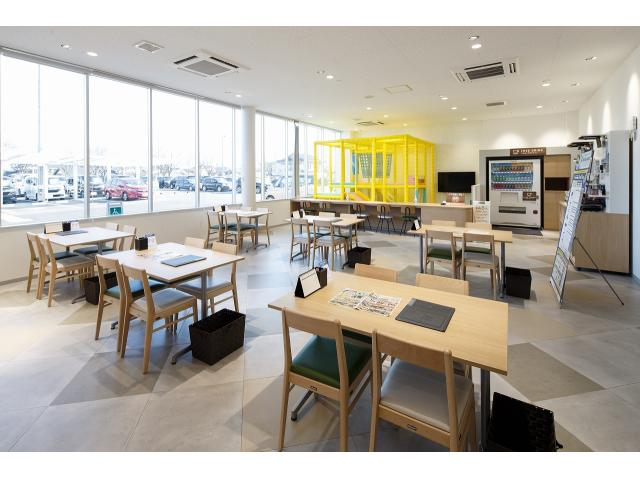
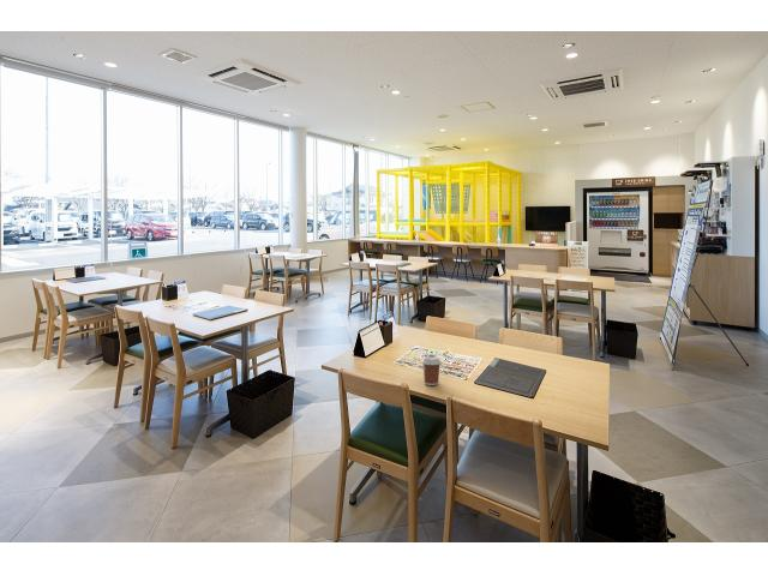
+ coffee cup [420,355,443,386]
